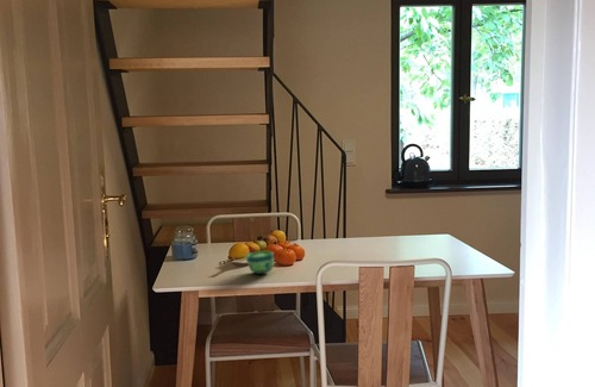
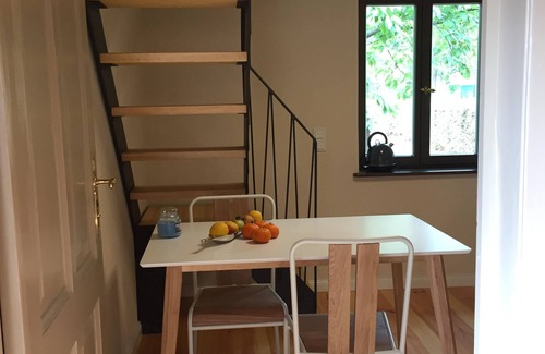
- cup [244,250,275,275]
